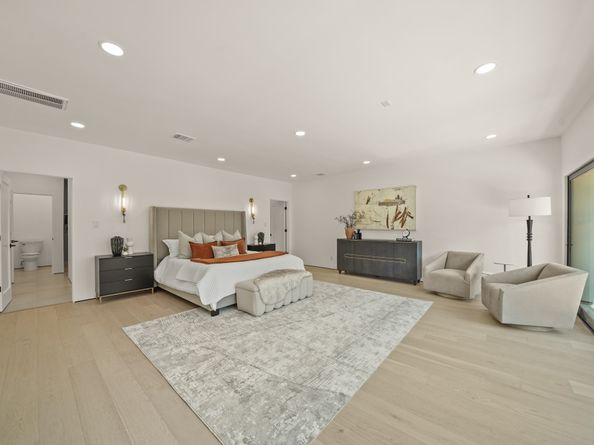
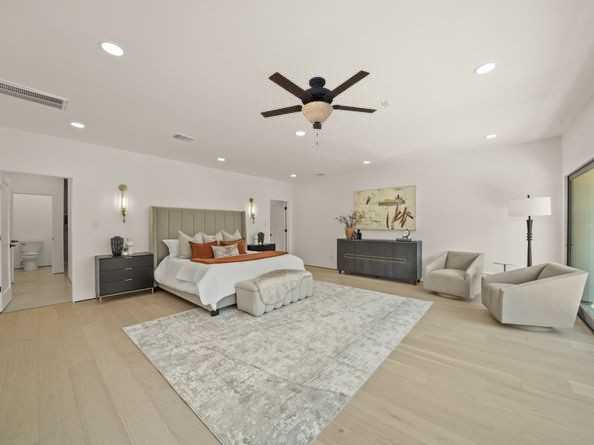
+ ceiling fan [260,69,378,146]
